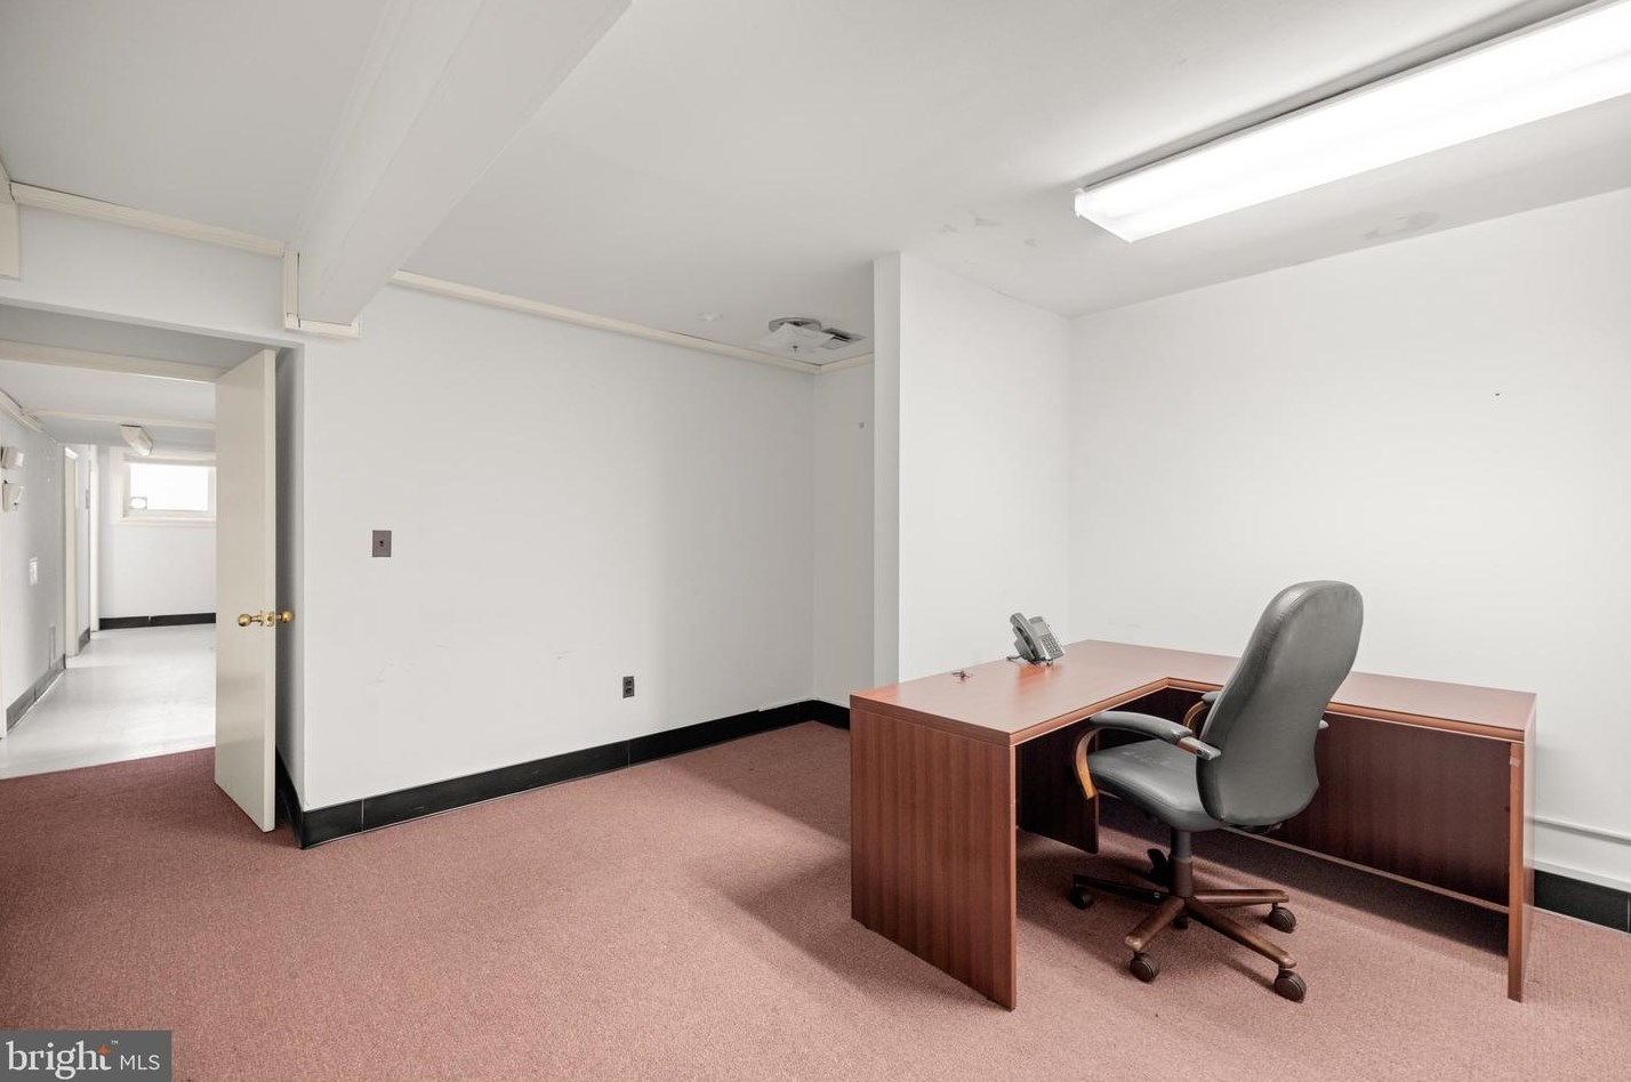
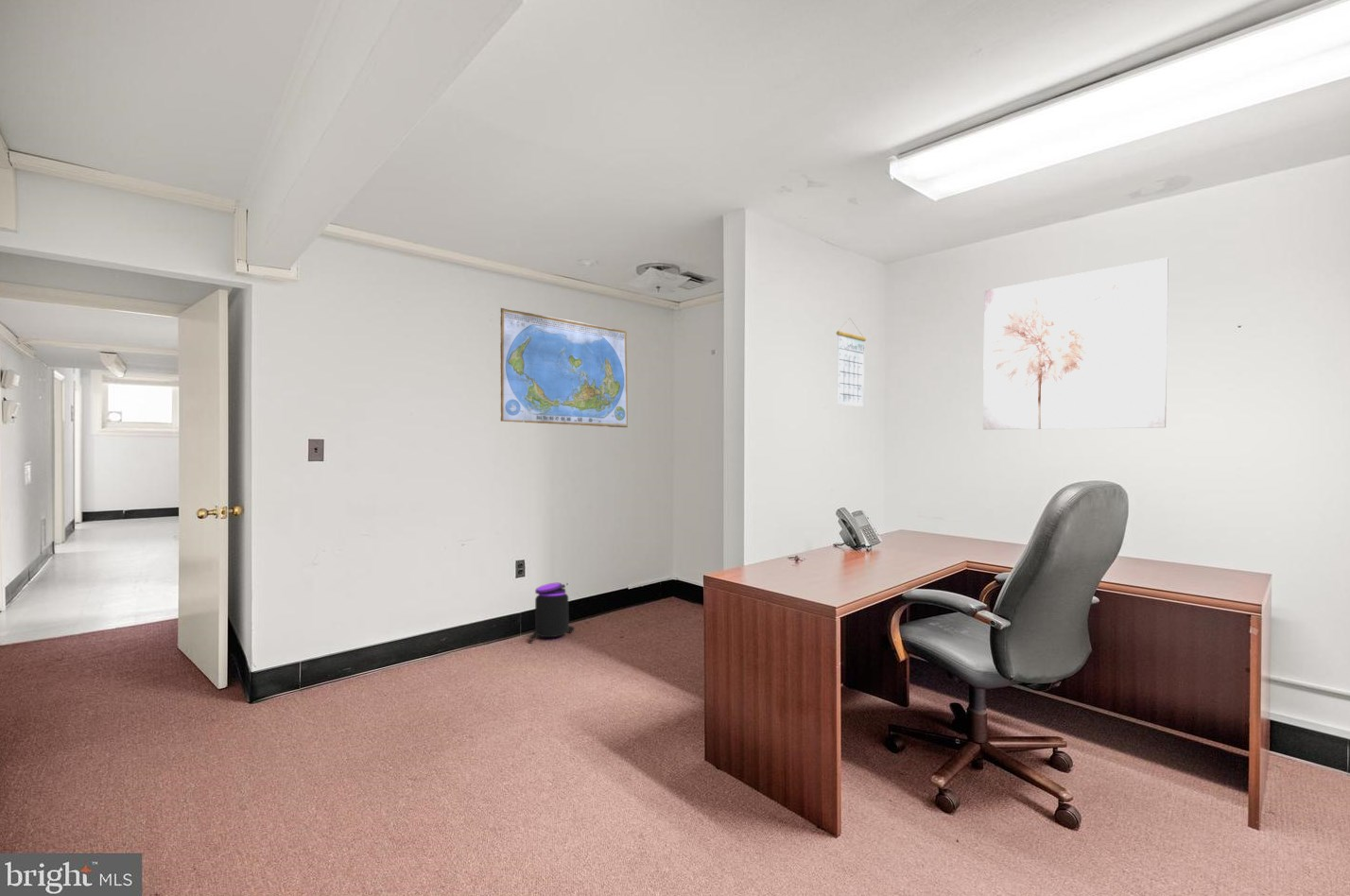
+ trash can [528,582,576,645]
+ calendar [836,318,867,407]
+ wall art [982,257,1169,430]
+ world map [499,307,629,428]
